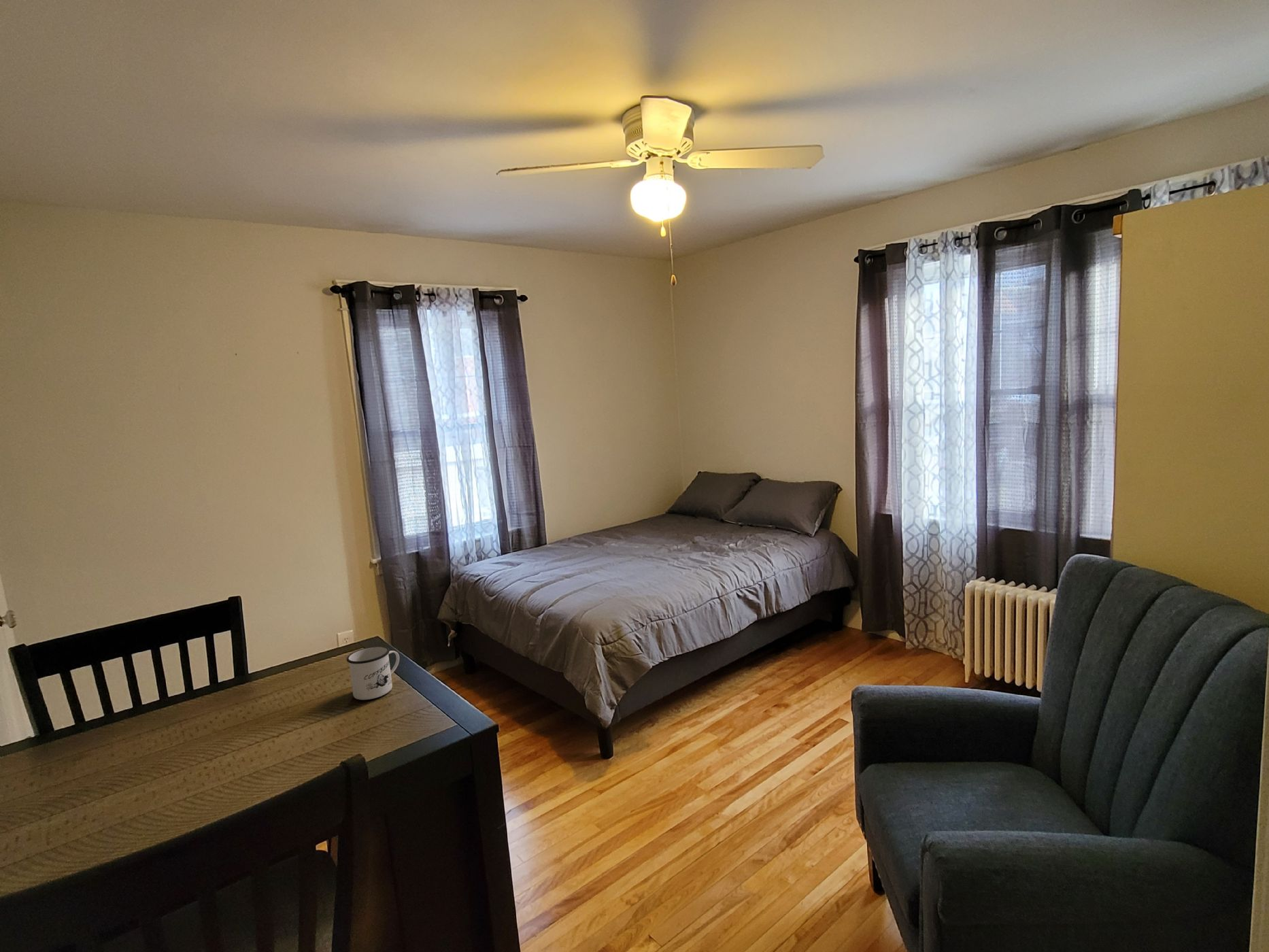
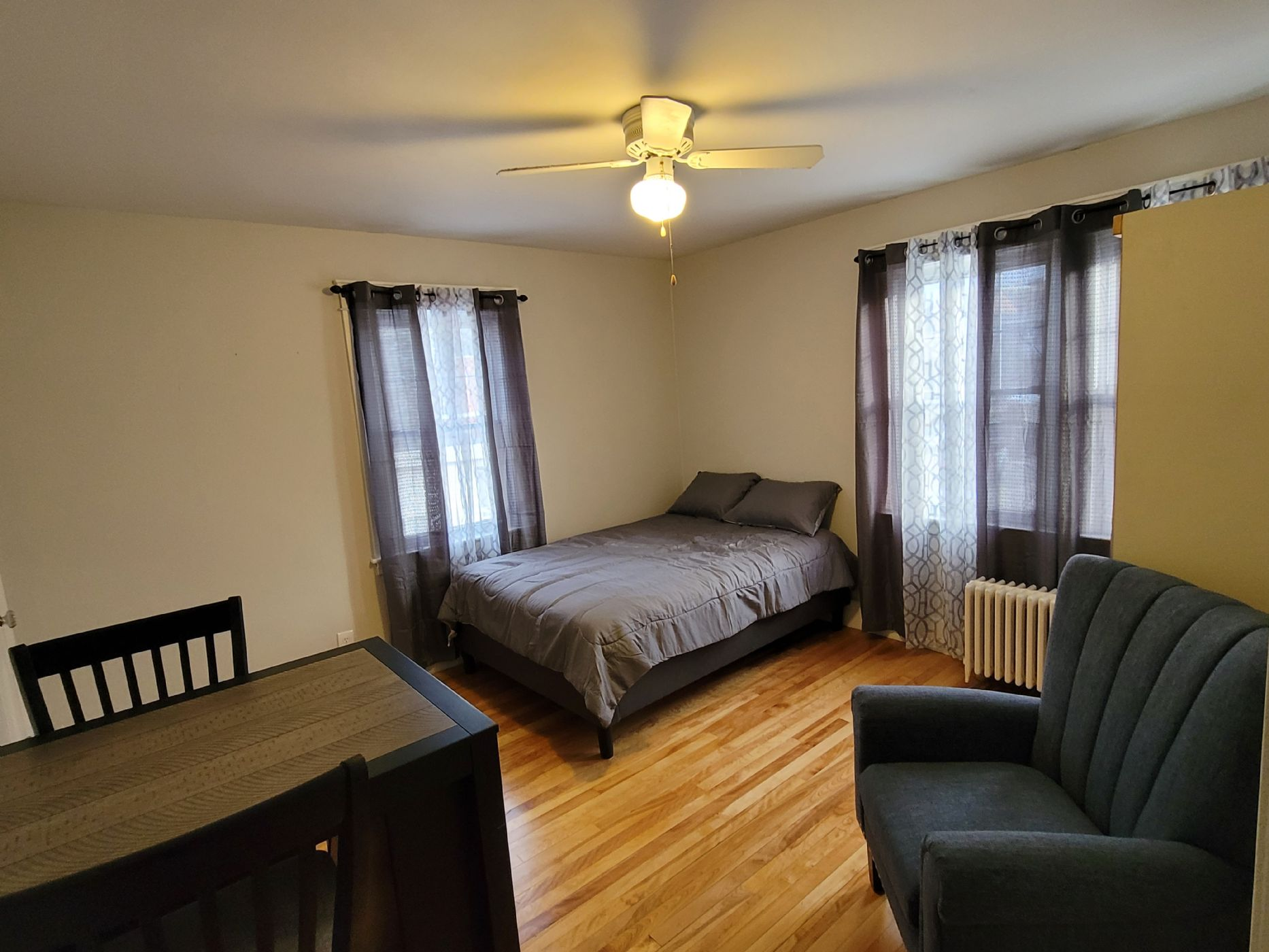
- mug [346,645,400,700]
